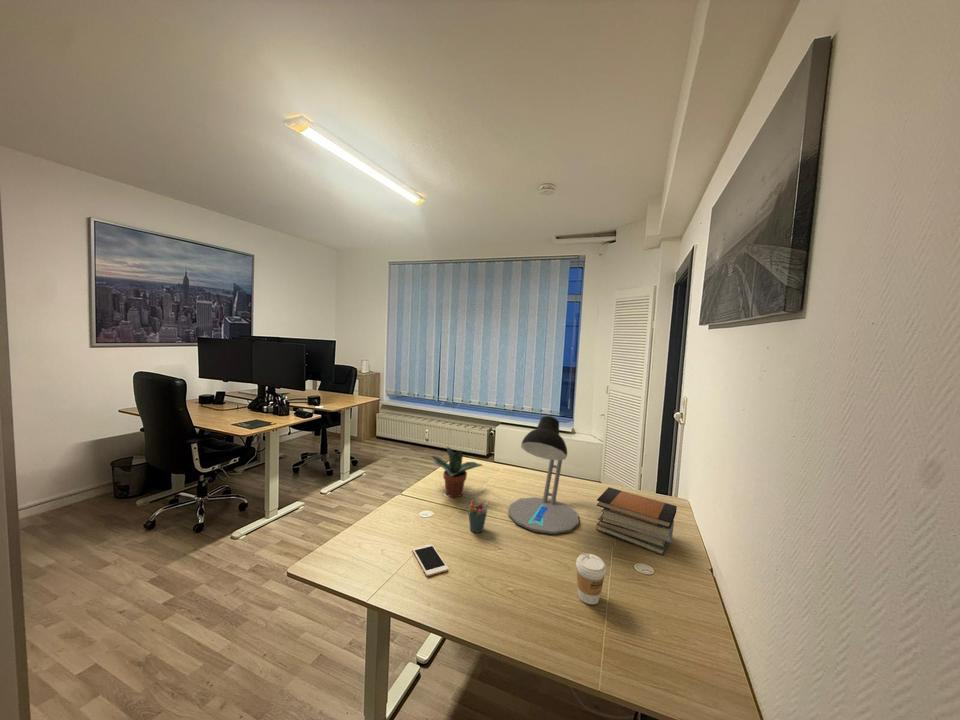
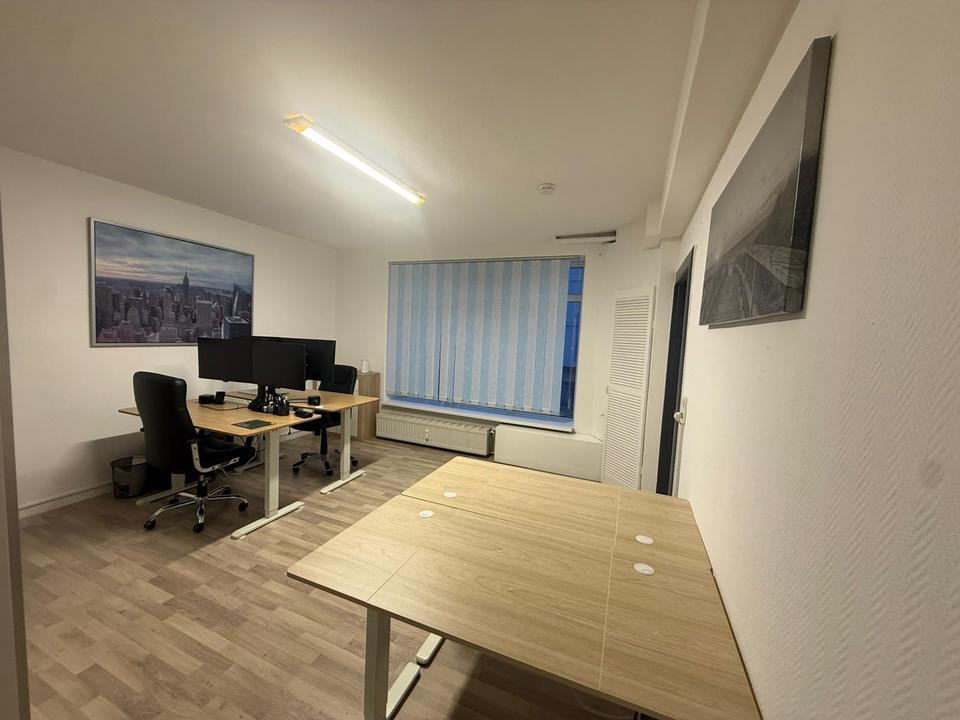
- coffee cup [575,553,607,605]
- potted plant [429,446,484,498]
- pen holder [467,500,488,534]
- book stack [595,486,678,556]
- cell phone [411,543,449,577]
- desk lamp [507,415,580,535]
